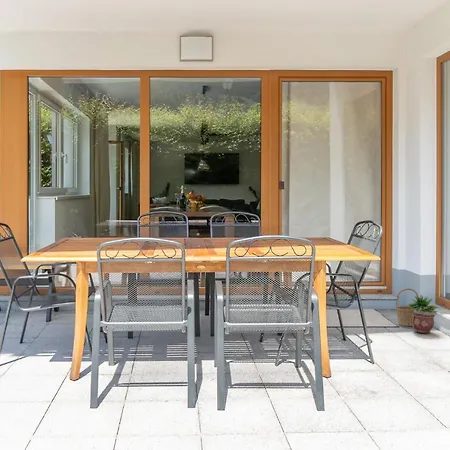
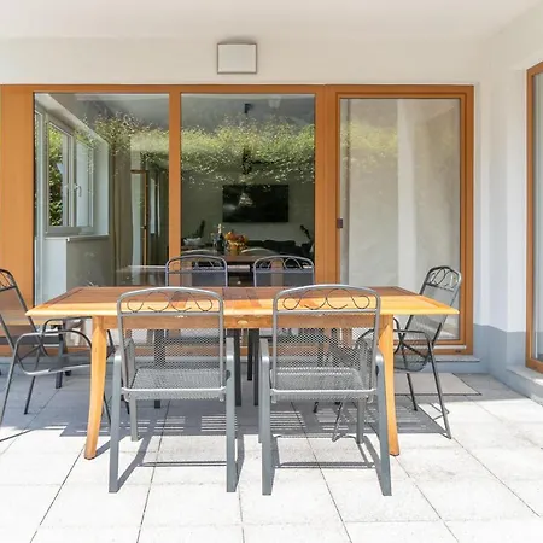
- potted plant [407,294,440,334]
- basket [395,287,420,327]
